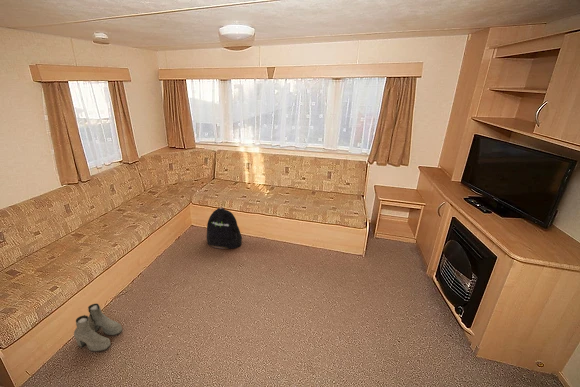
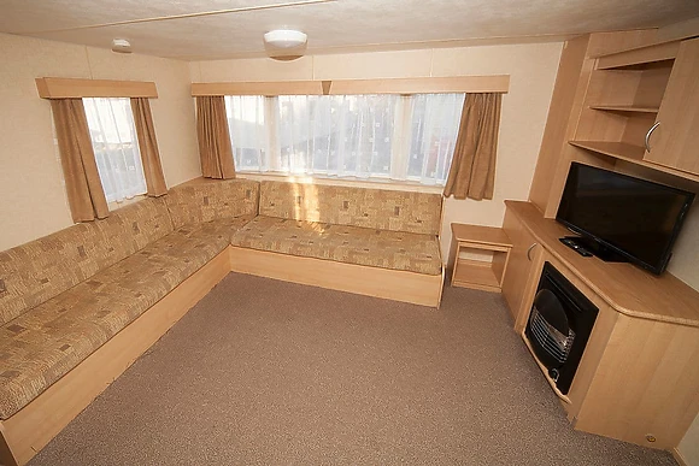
- backpack [206,206,243,250]
- boots [73,303,123,352]
